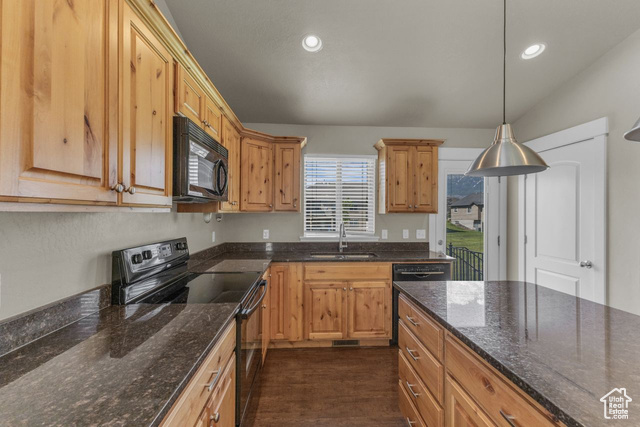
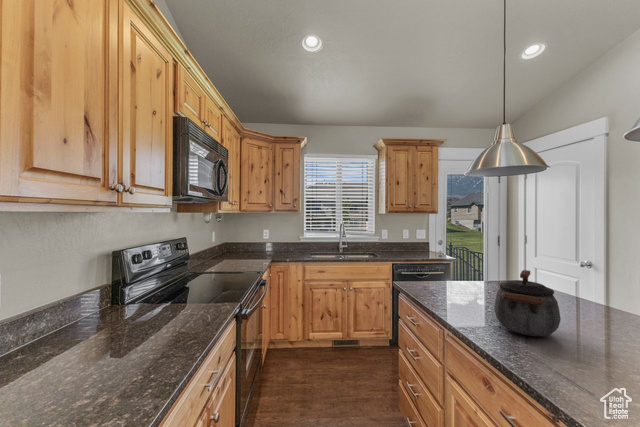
+ kettle [493,269,562,337]
